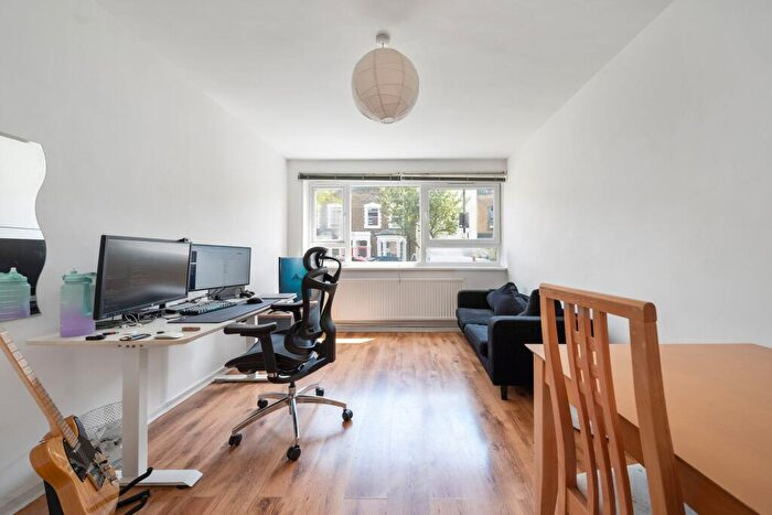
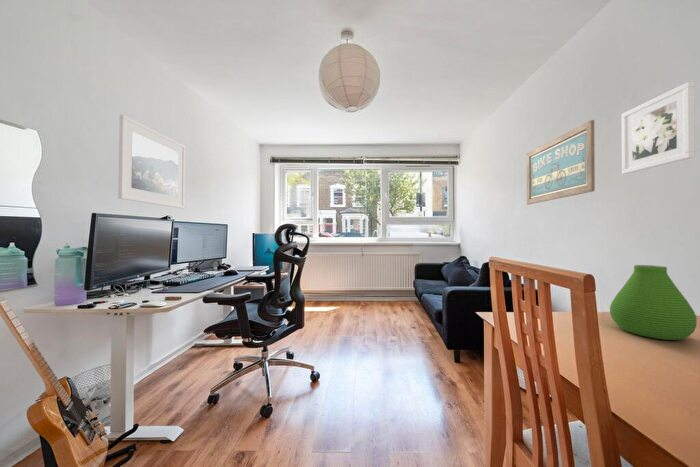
+ vase [609,264,698,341]
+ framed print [117,113,186,209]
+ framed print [621,81,696,175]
+ wall art [526,119,596,205]
